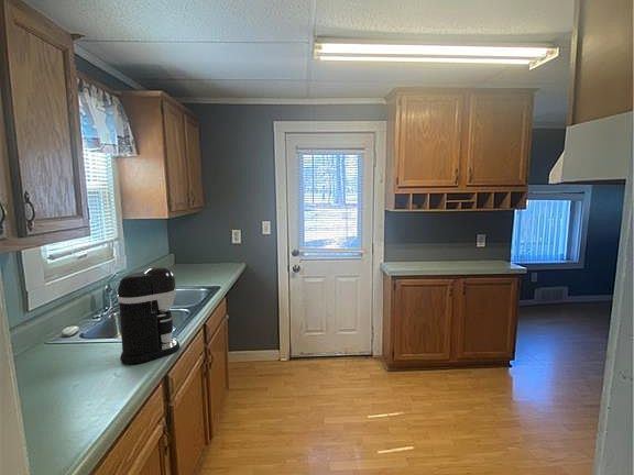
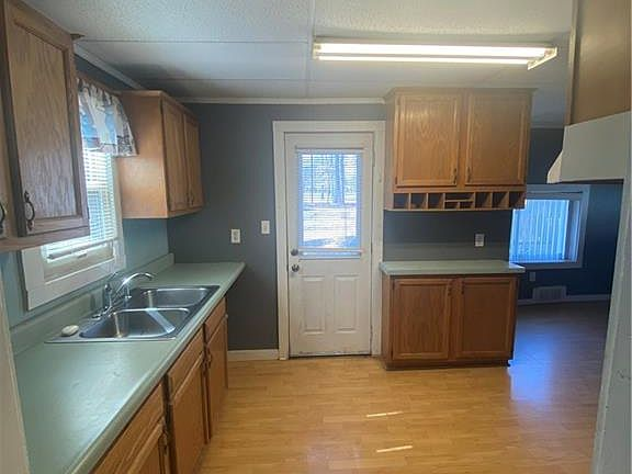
- coffee maker [117,266,181,365]
